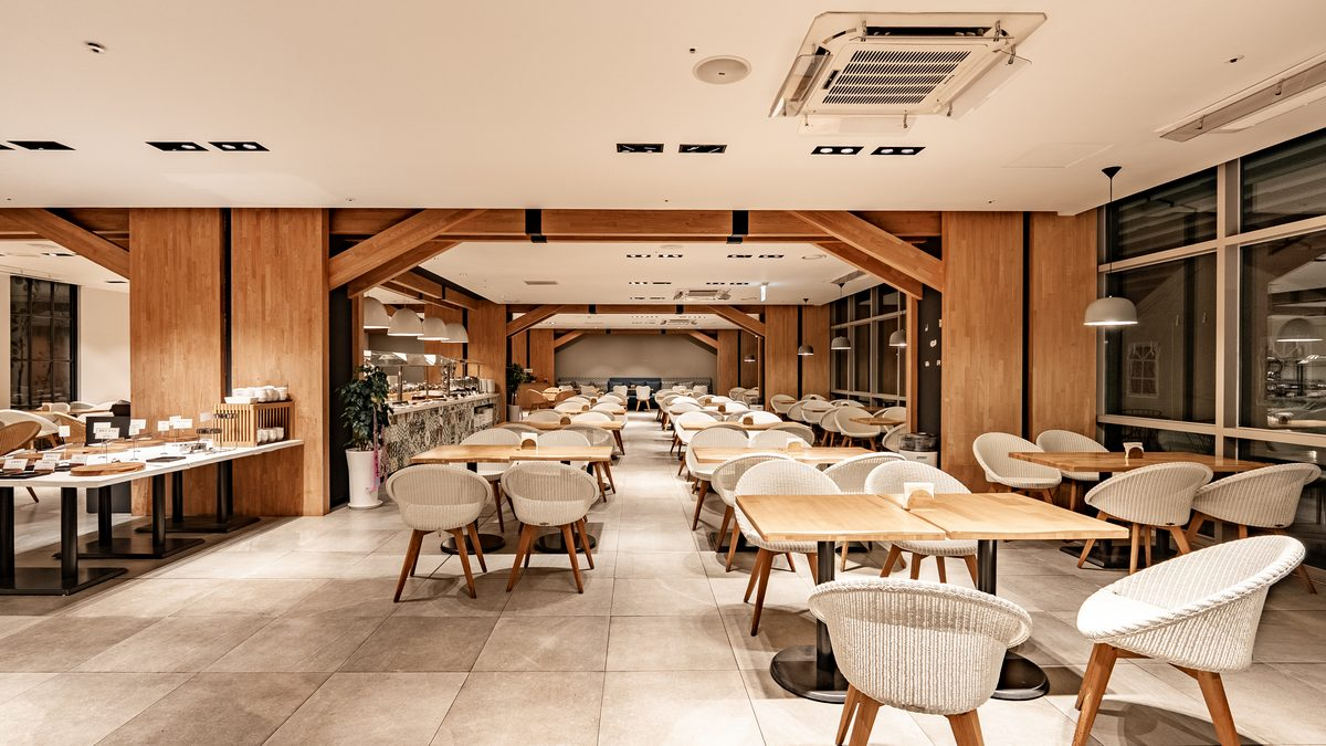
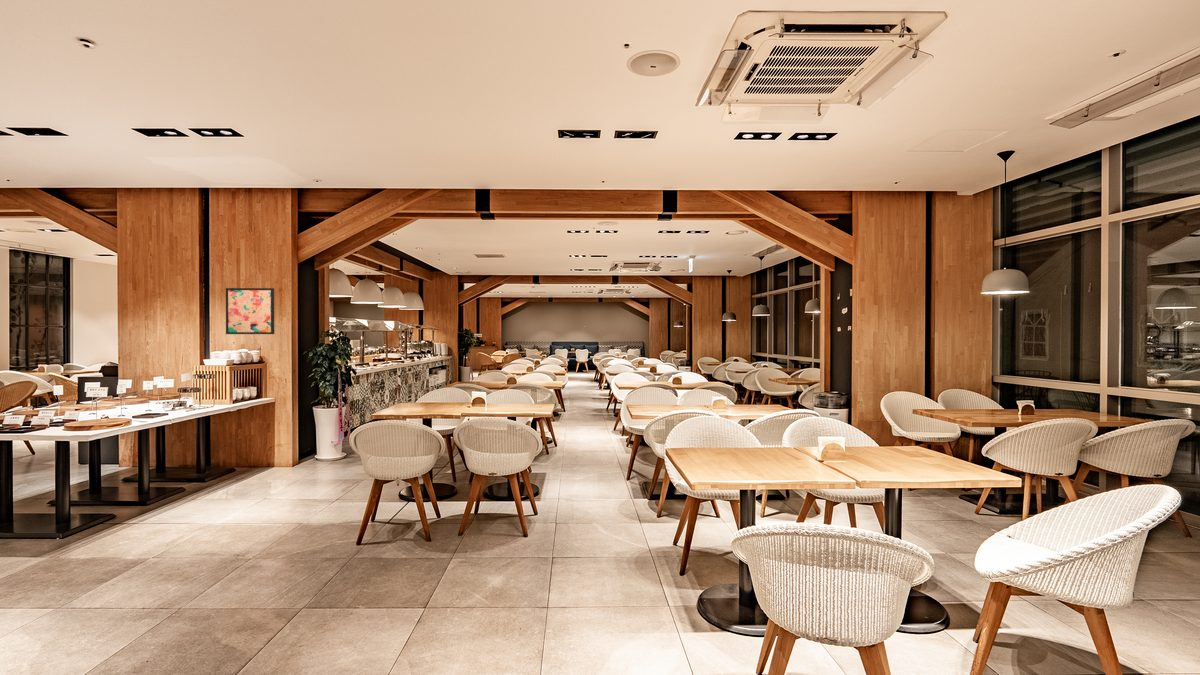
+ wall art [225,287,275,335]
